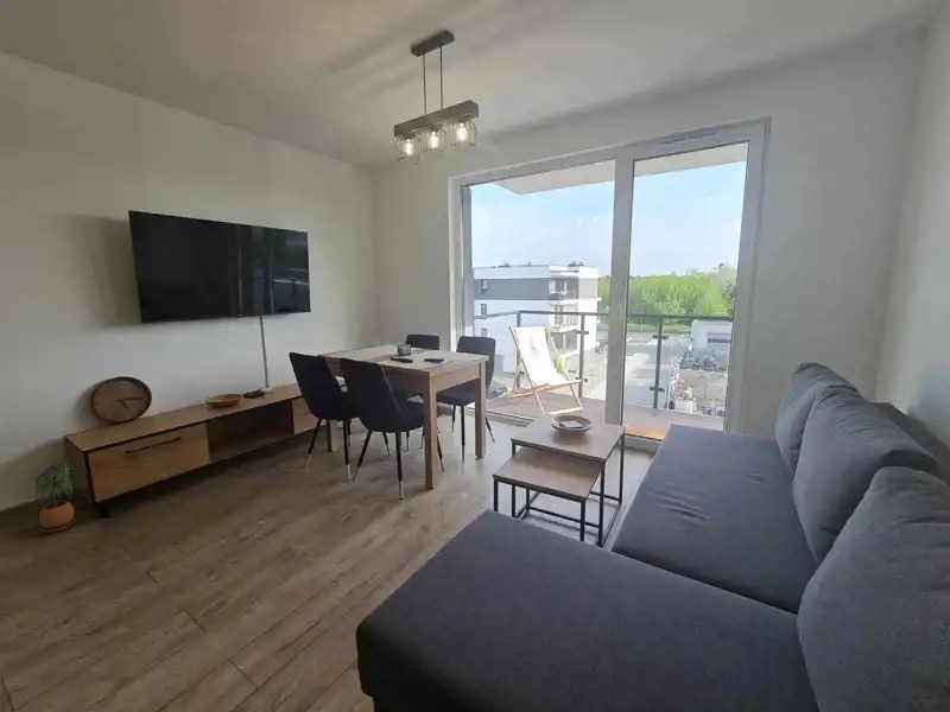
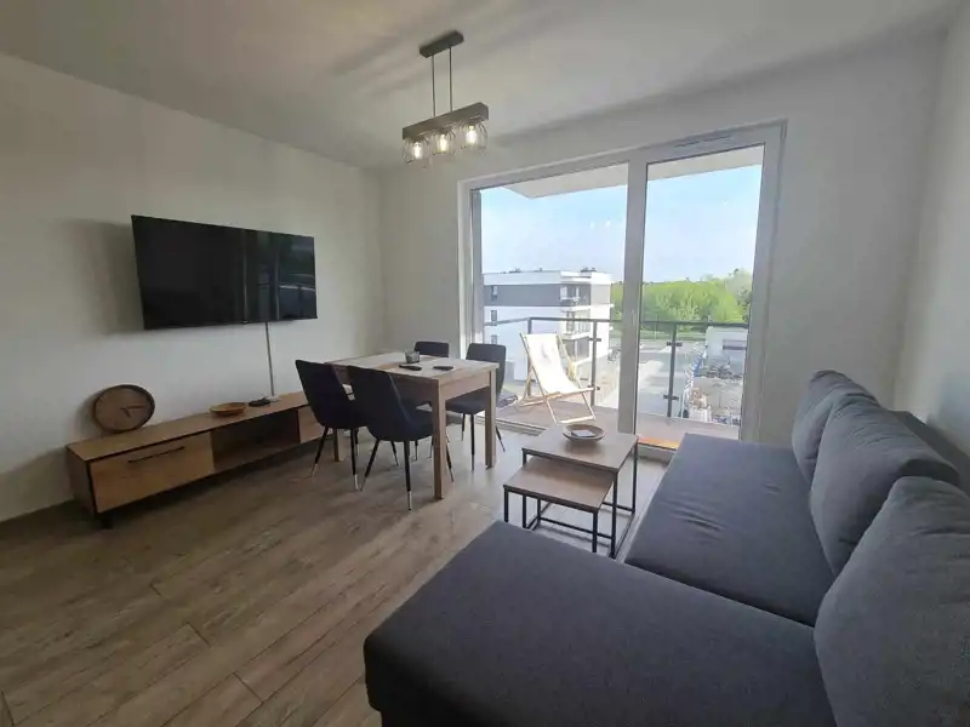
- potted plant [34,462,80,533]
